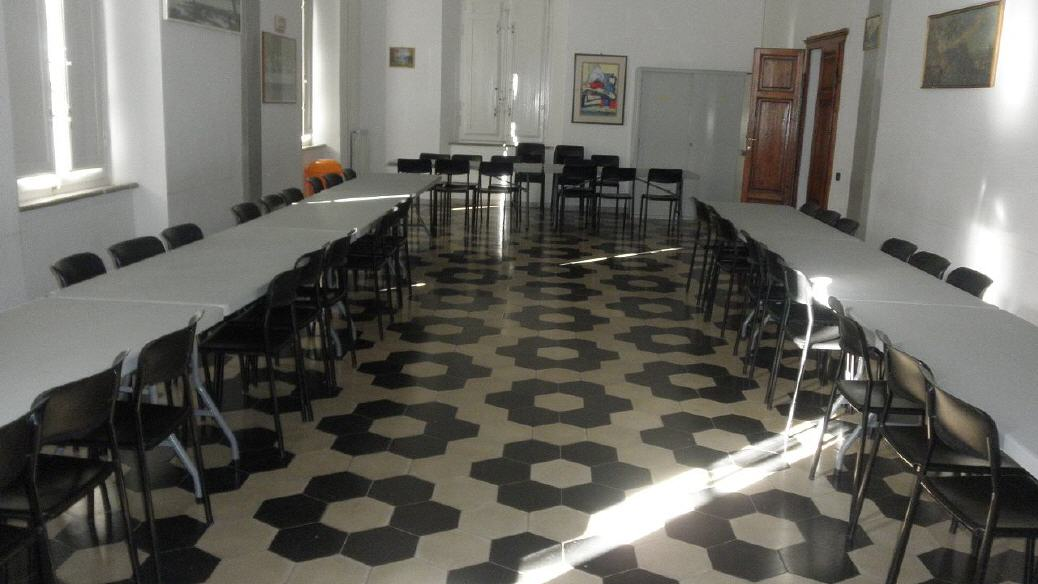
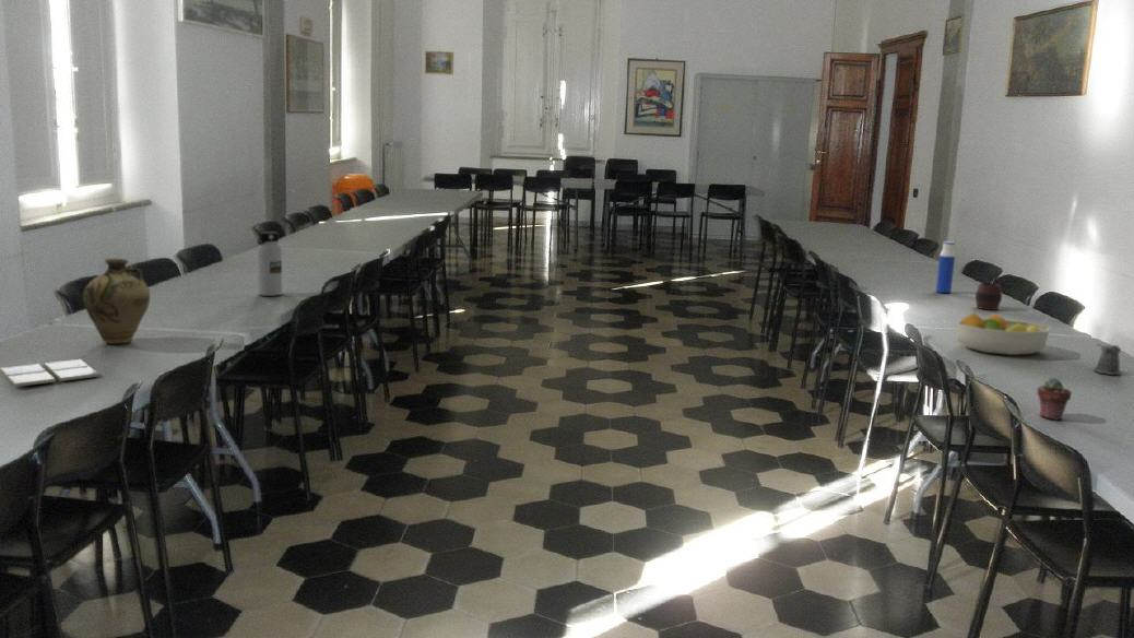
+ water bottle [256,231,283,297]
+ drink coaster [0,358,101,388]
+ potted succulent [1036,377,1073,421]
+ cup [974,282,1003,311]
+ water bottle [935,240,956,294]
+ fruit bowl [955,311,1051,356]
+ jug [82,258,151,344]
+ pepper shaker [1092,342,1122,376]
